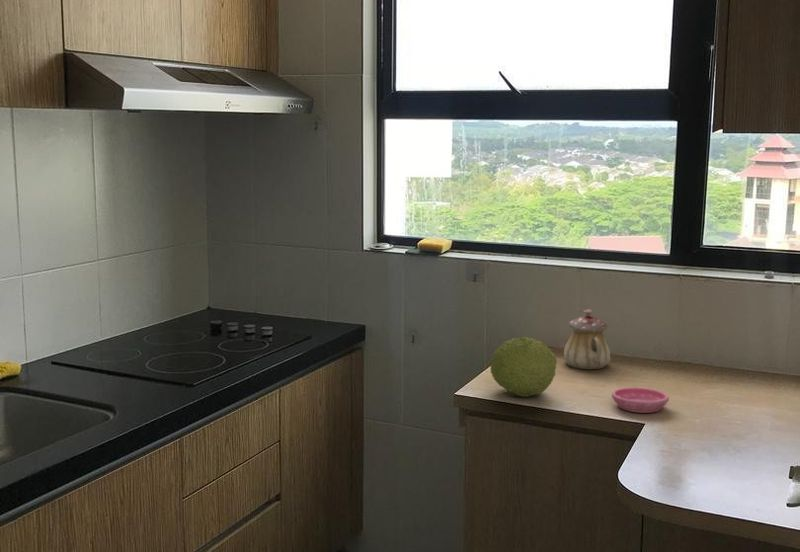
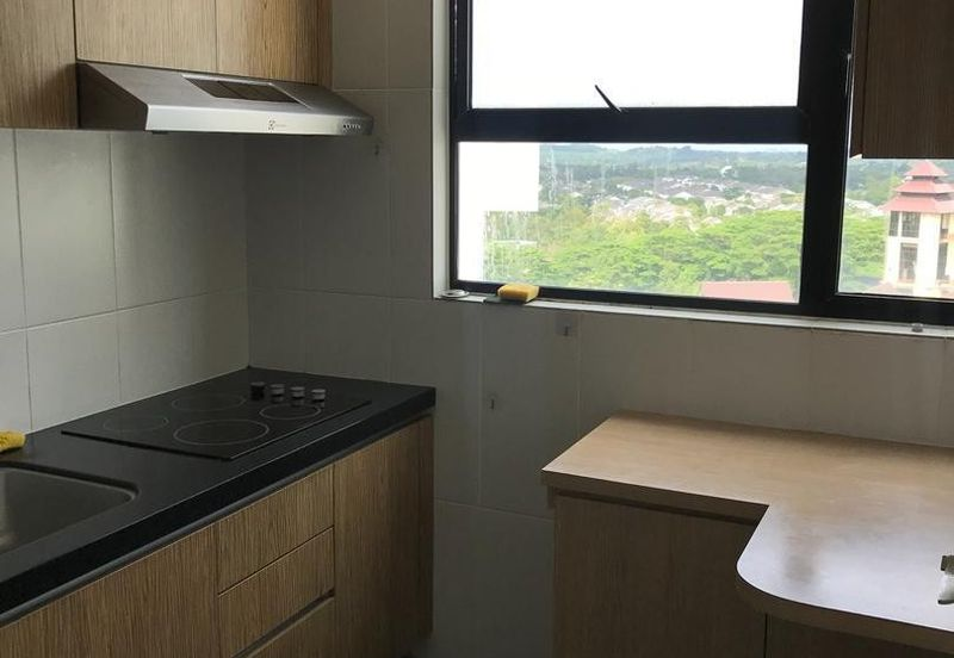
- fruit [490,336,558,398]
- teapot [563,308,611,370]
- saucer [611,386,670,414]
